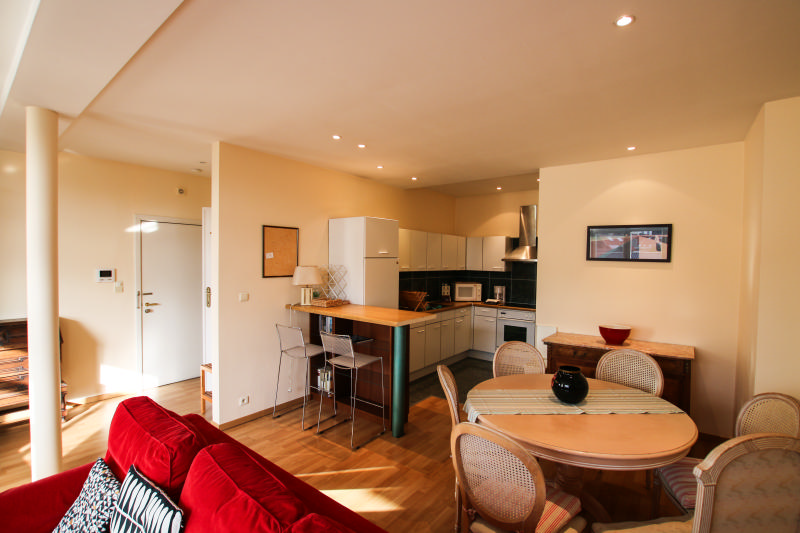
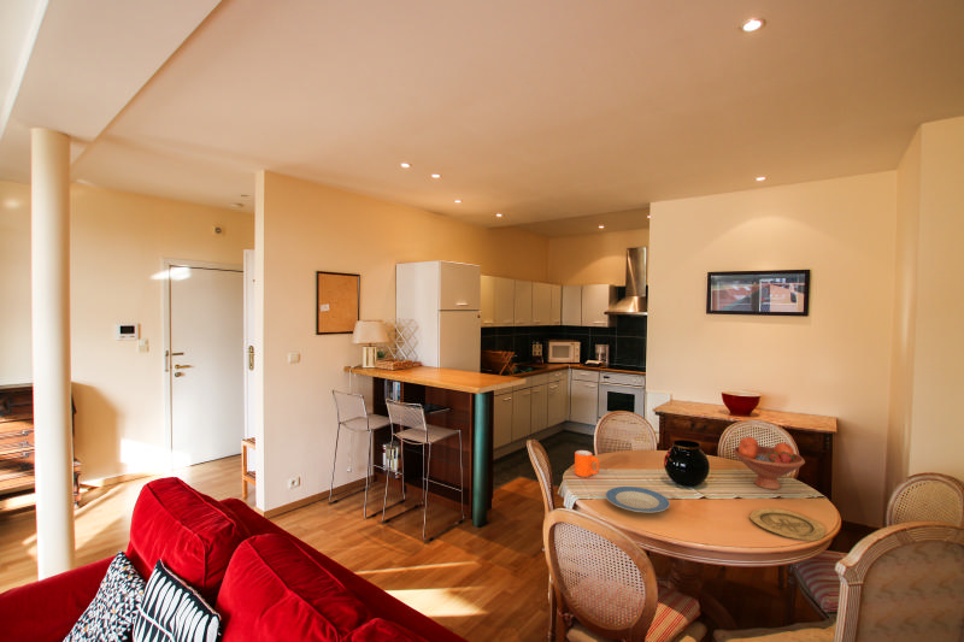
+ plate [605,485,671,513]
+ plate [748,507,827,542]
+ fruit bowl [733,435,806,491]
+ mug [574,449,600,478]
